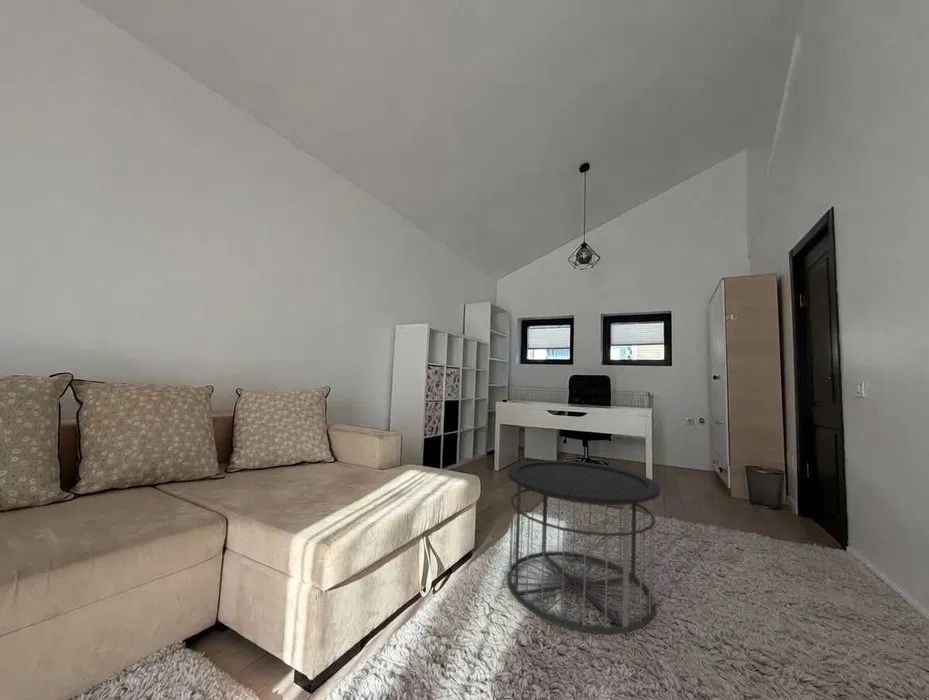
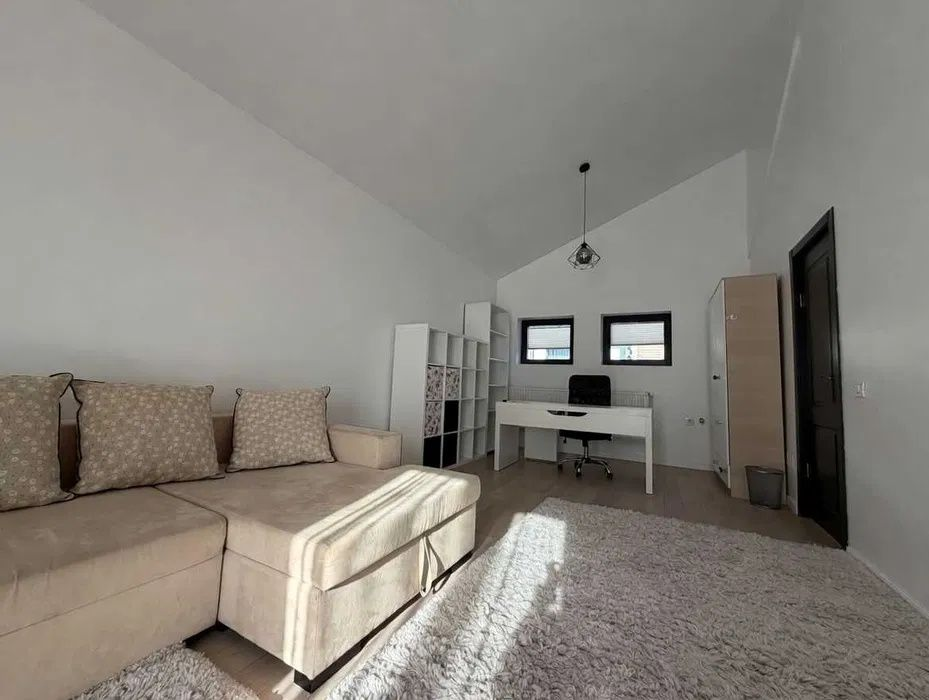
- side table [506,459,661,635]
